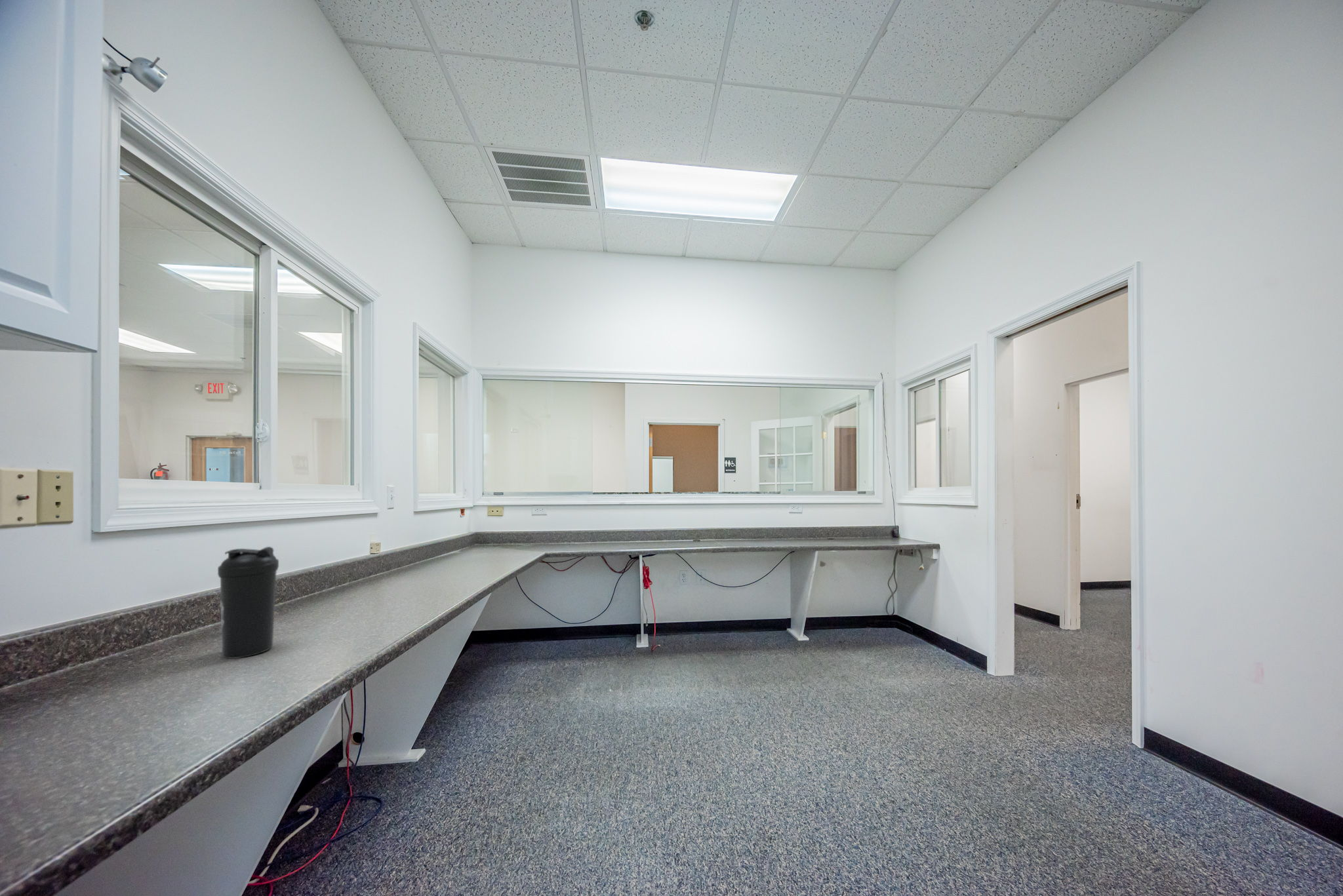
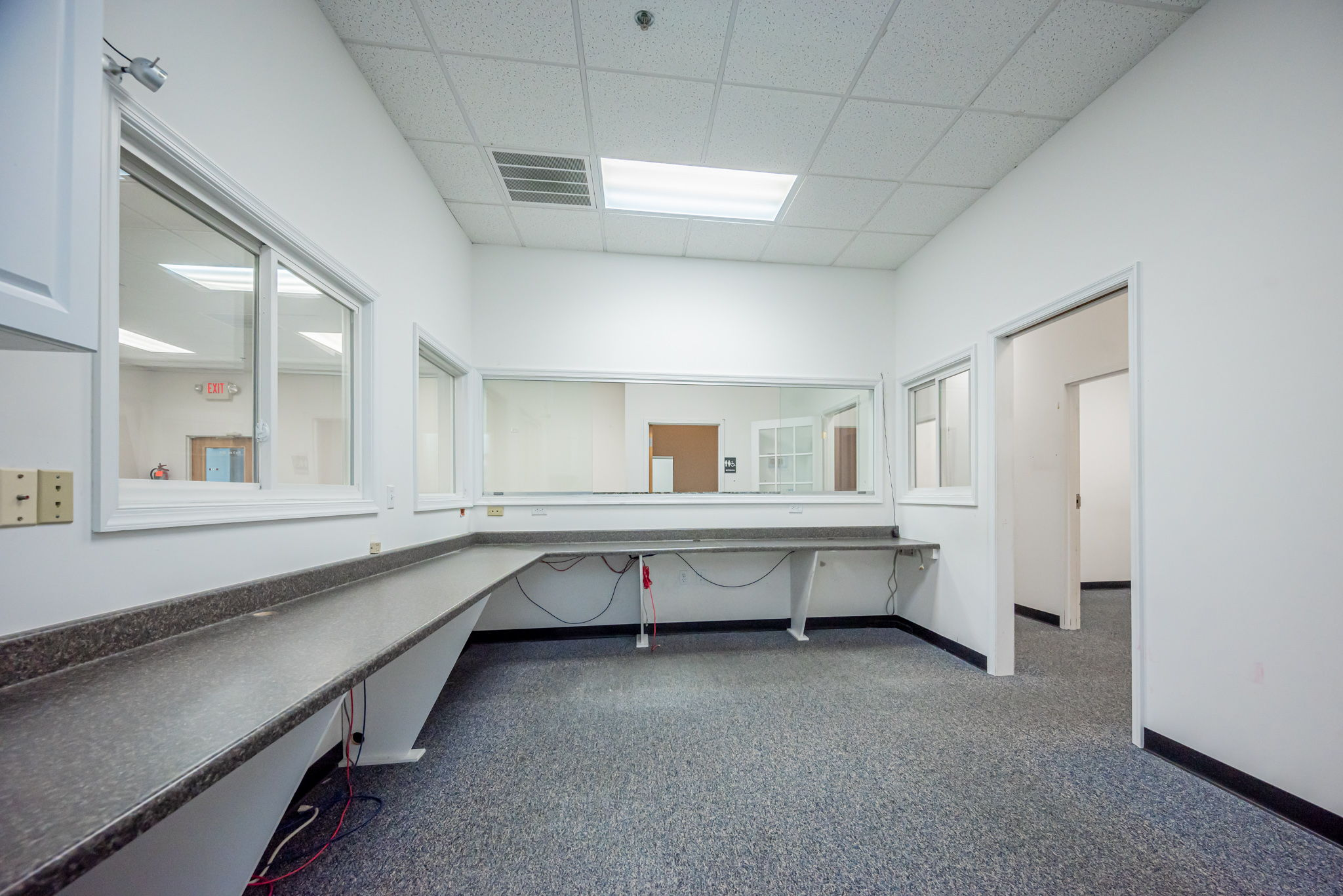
- water bottle [217,546,279,659]
